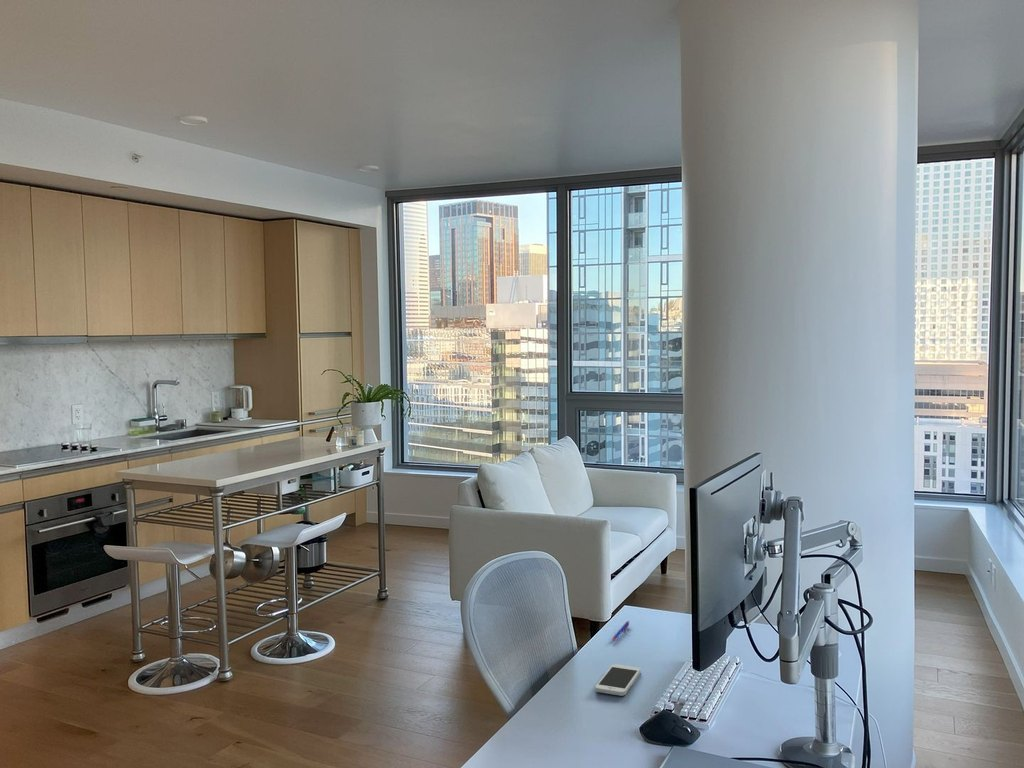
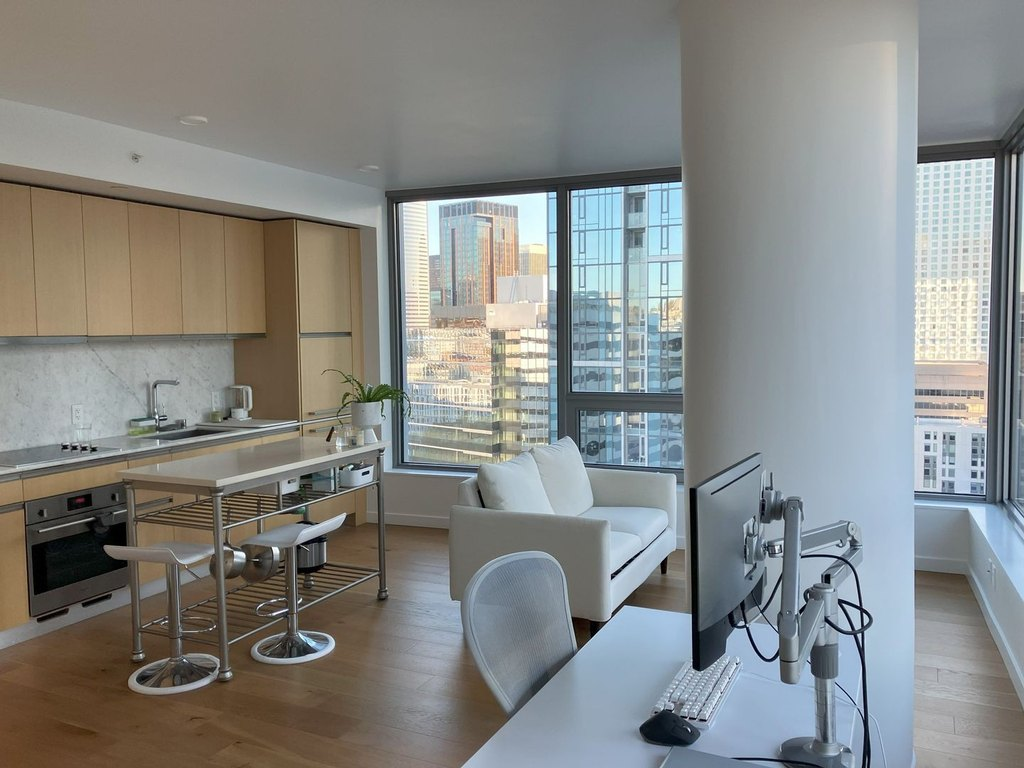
- smartphone [594,663,642,697]
- pen [611,620,630,642]
